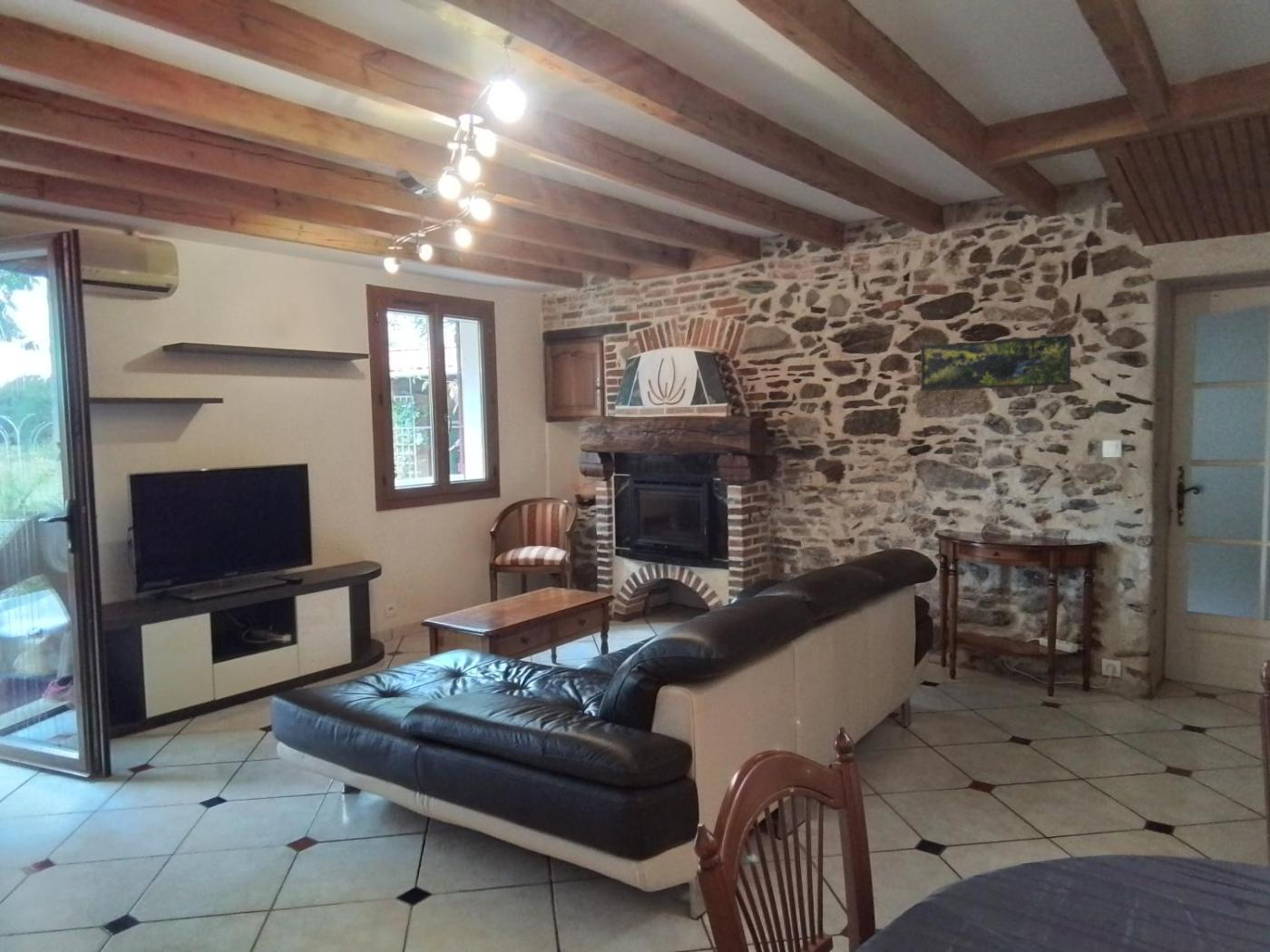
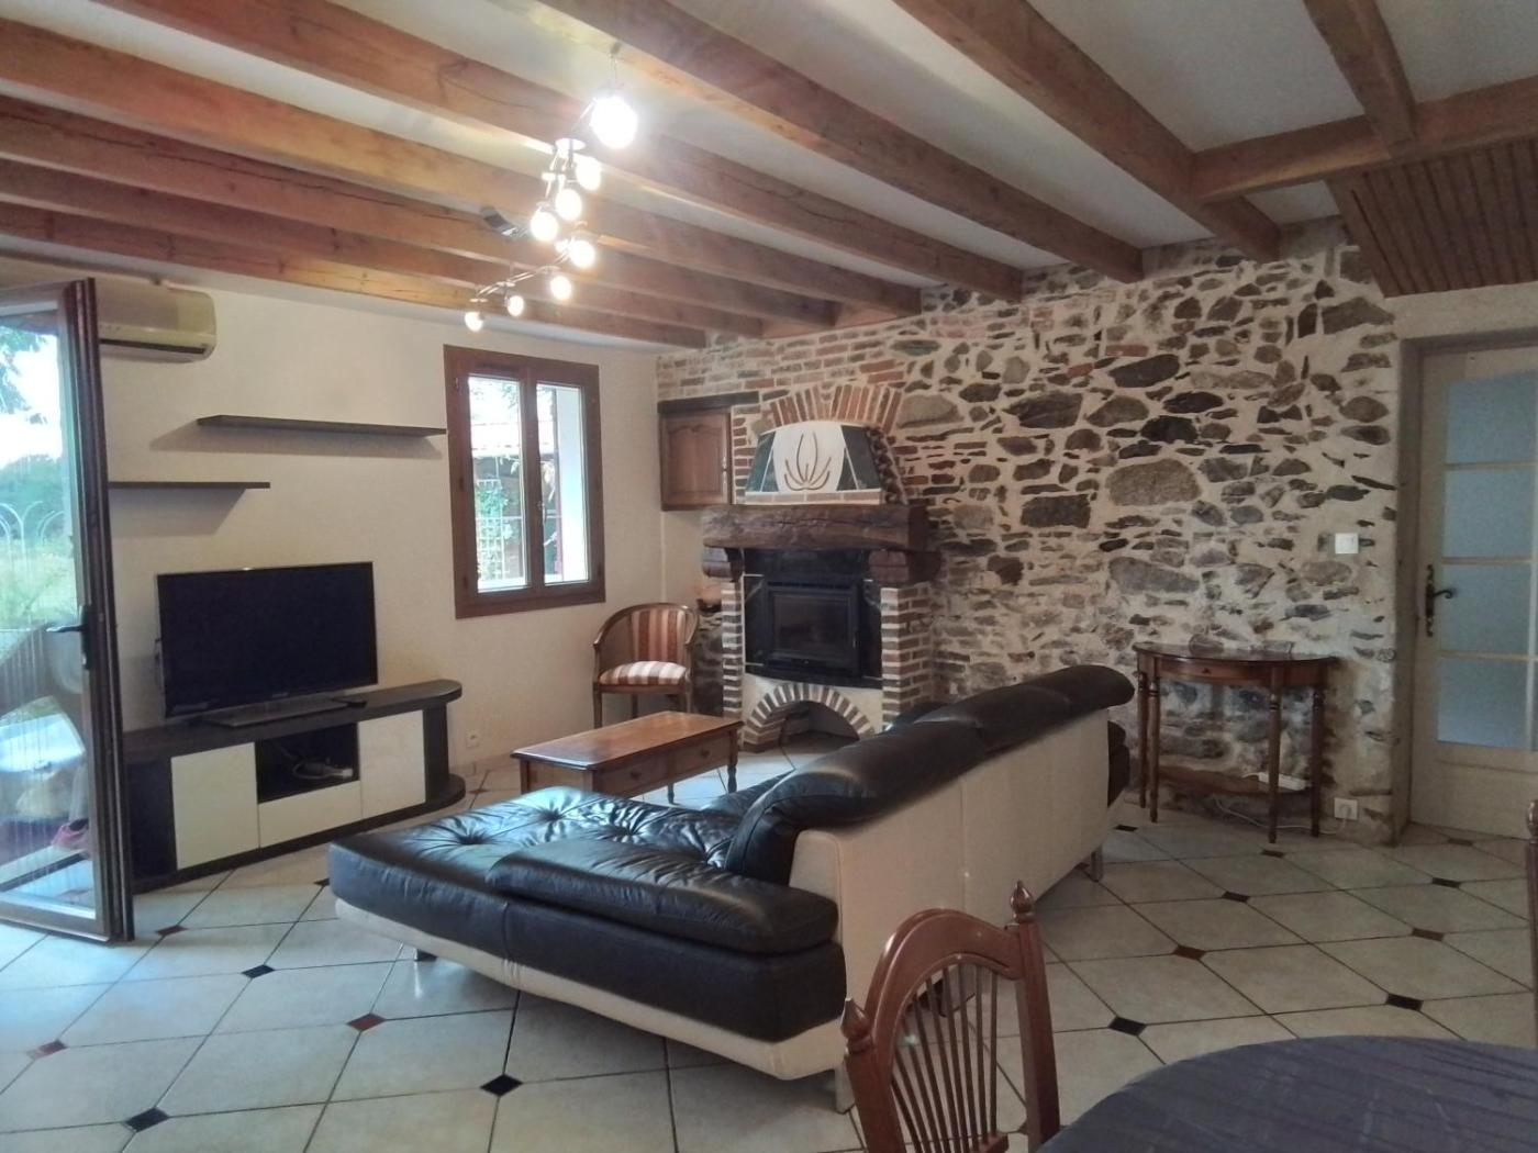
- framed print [920,334,1072,392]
